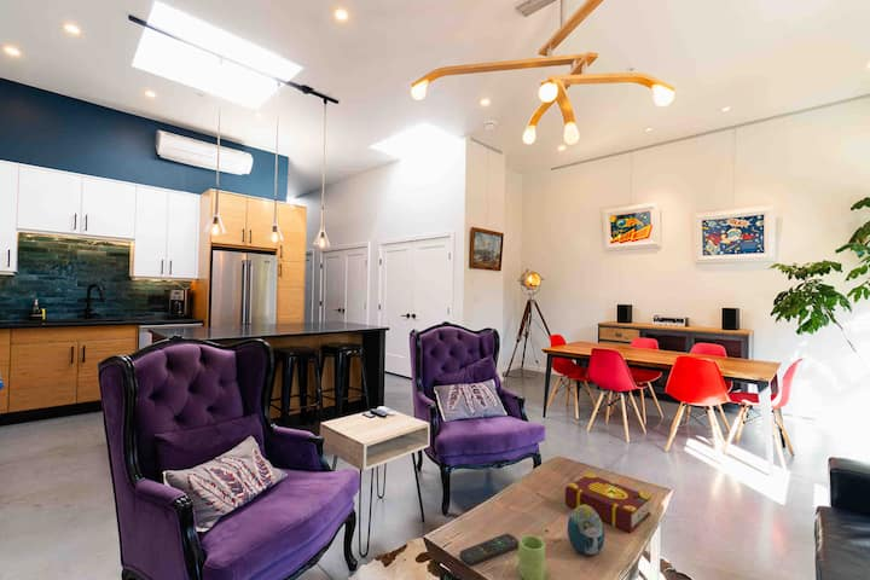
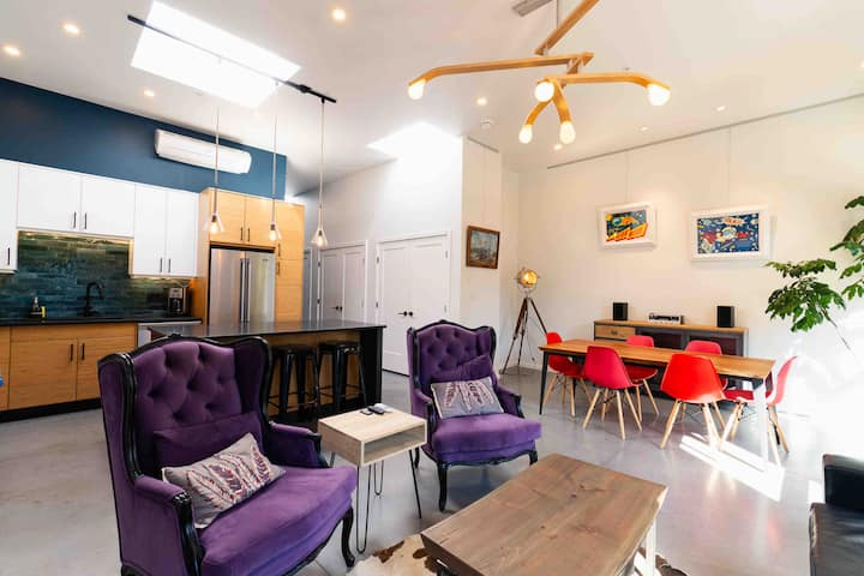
- mug [517,534,546,580]
- decorative egg [567,505,605,557]
- book [564,472,652,534]
- remote control [459,533,520,567]
